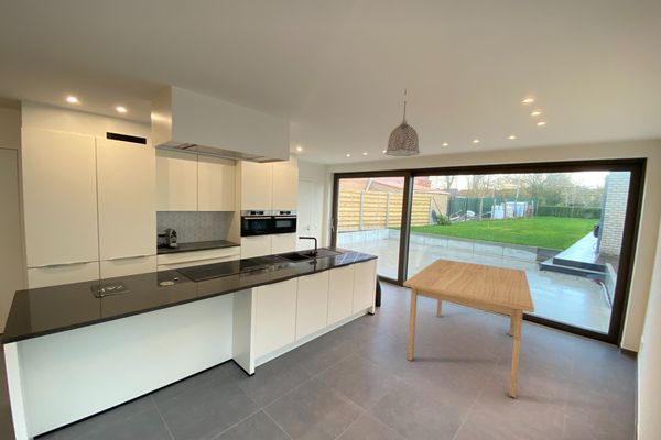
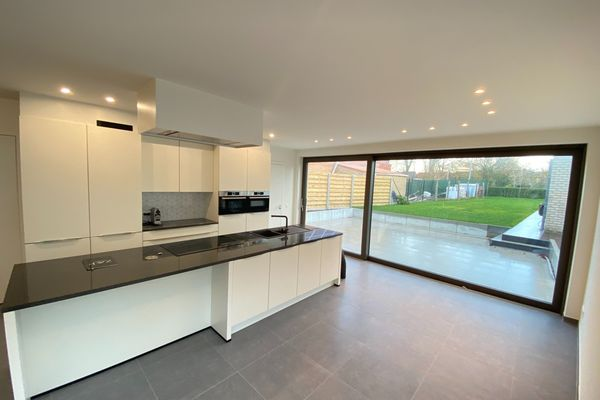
- pendant lamp [384,88,421,157]
- table [402,257,535,399]
